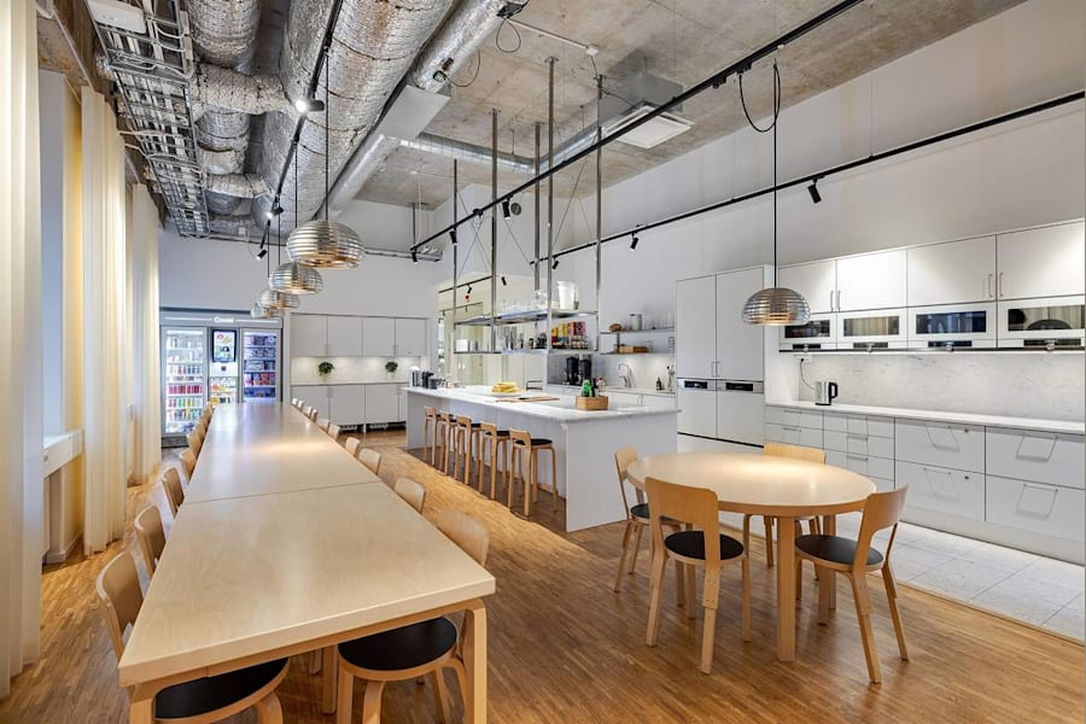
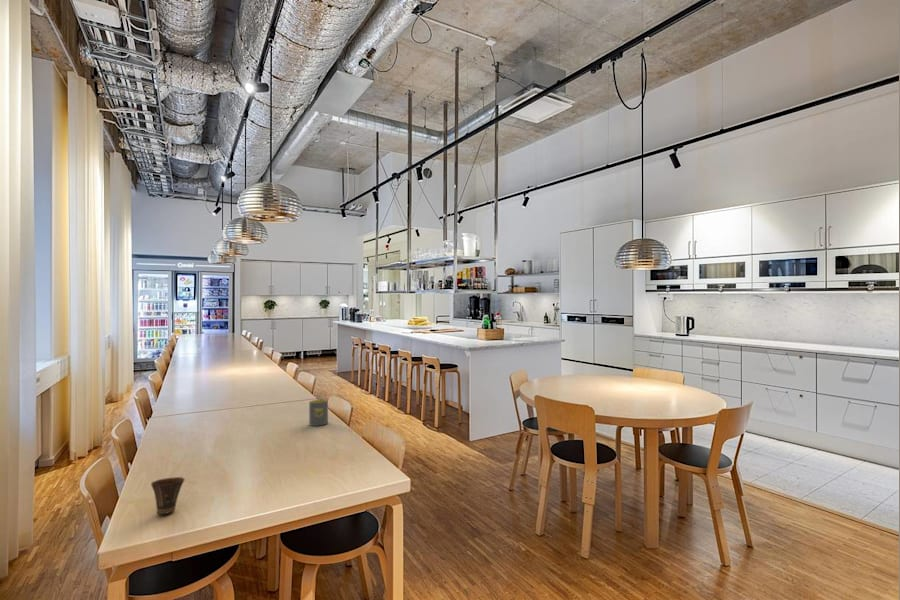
+ mug [308,398,329,427]
+ cup [150,476,186,515]
